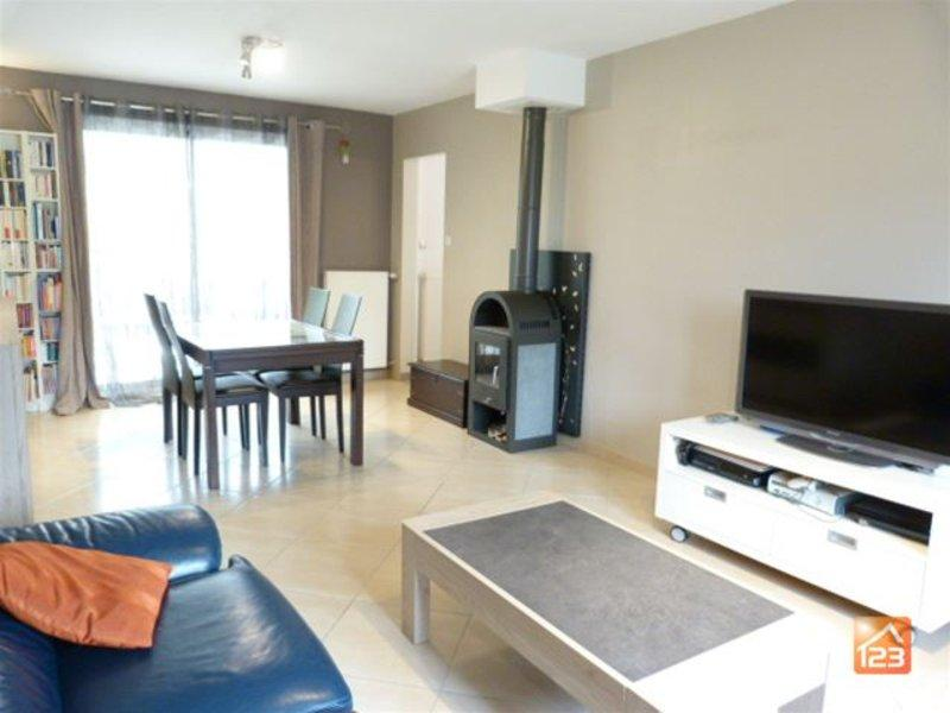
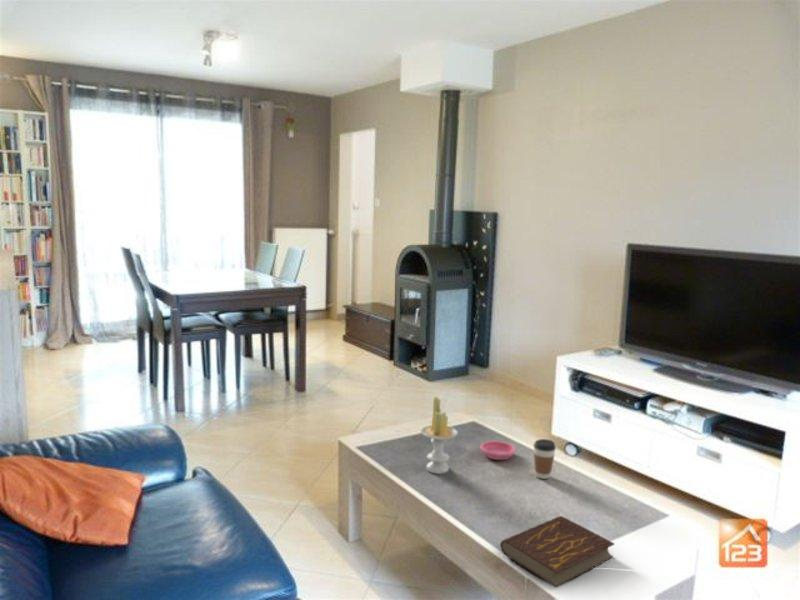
+ saucer [480,440,516,461]
+ coffee cup [532,438,557,480]
+ candle [419,396,459,475]
+ book [499,515,615,588]
